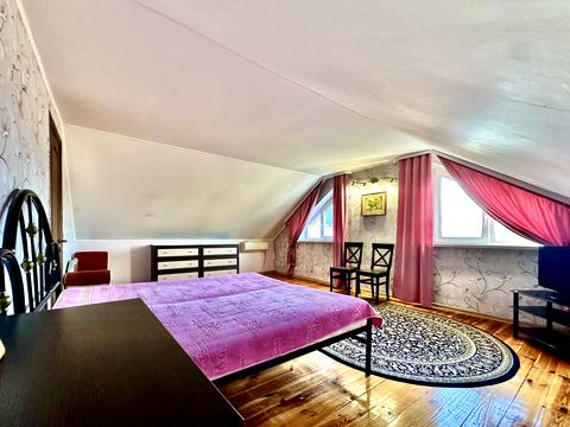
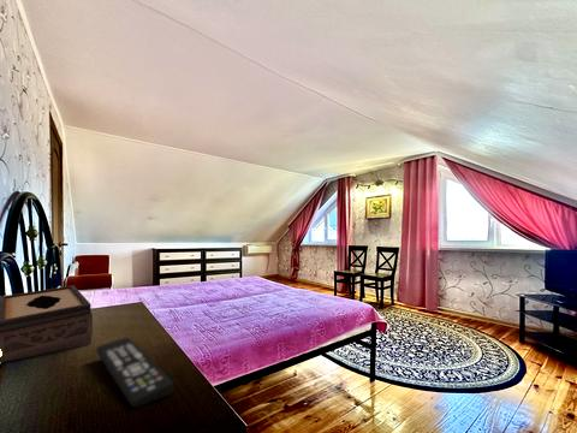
+ remote control [95,337,174,409]
+ tissue box [0,285,94,363]
